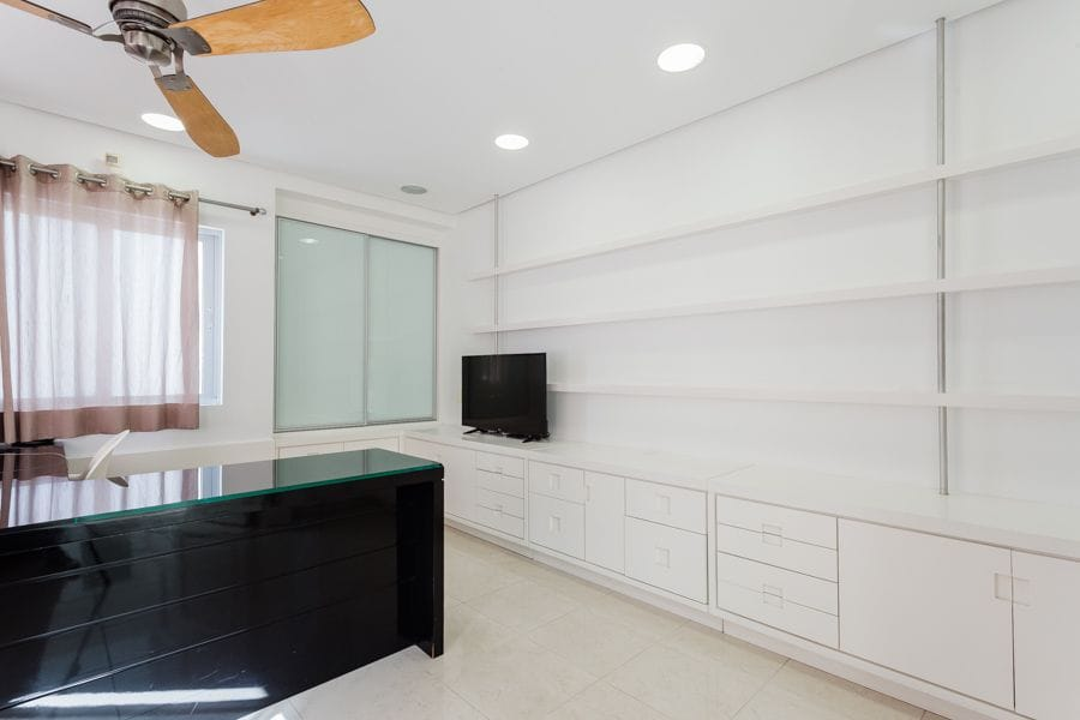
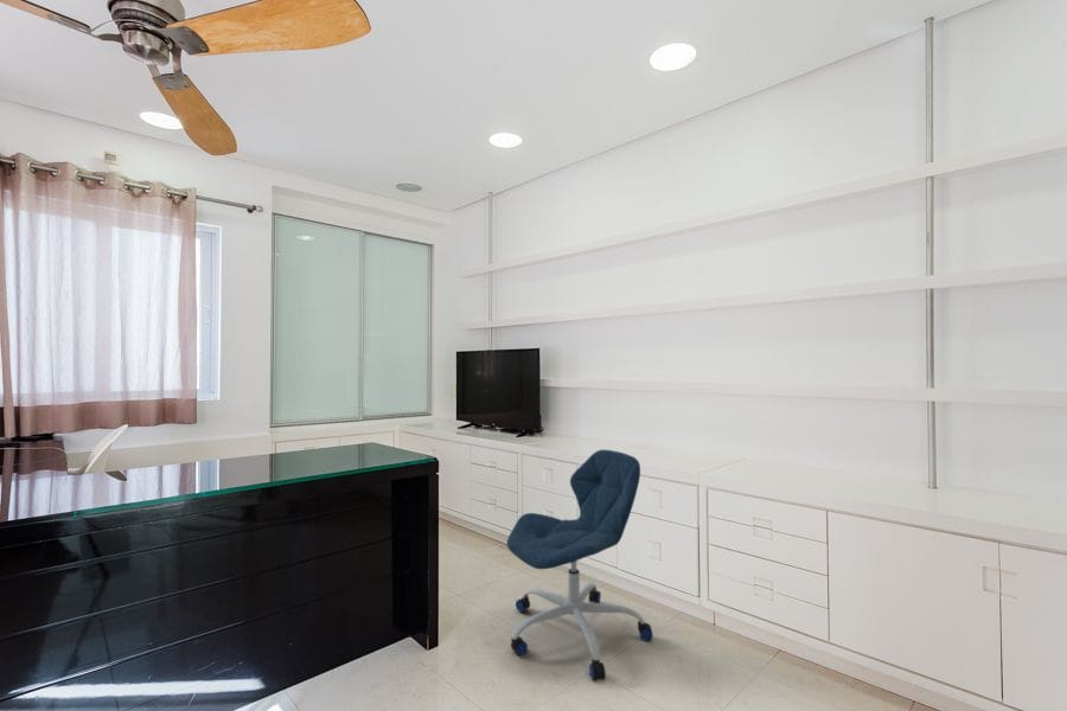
+ office chair [505,448,654,683]
